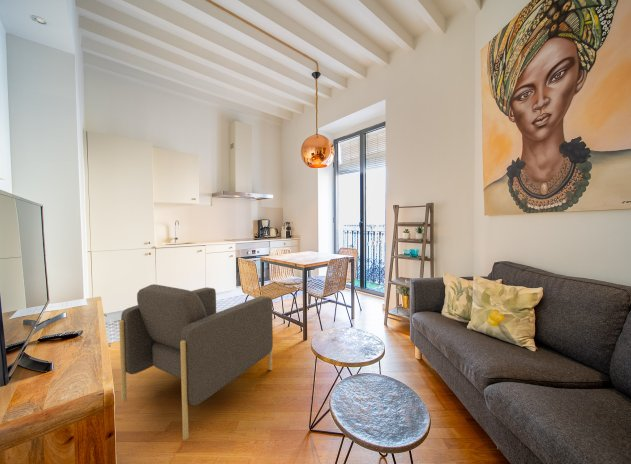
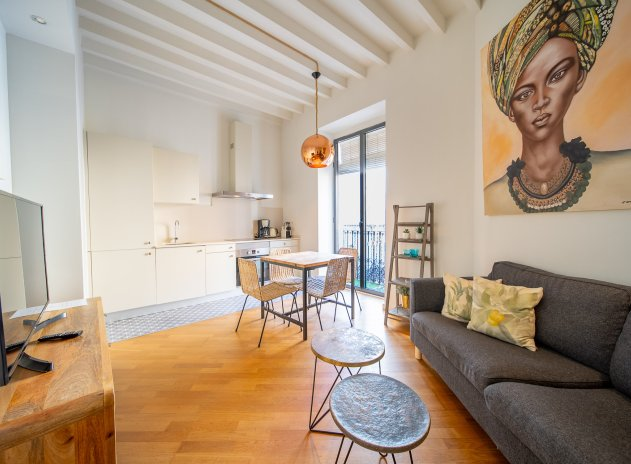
- armchair [118,283,274,441]
